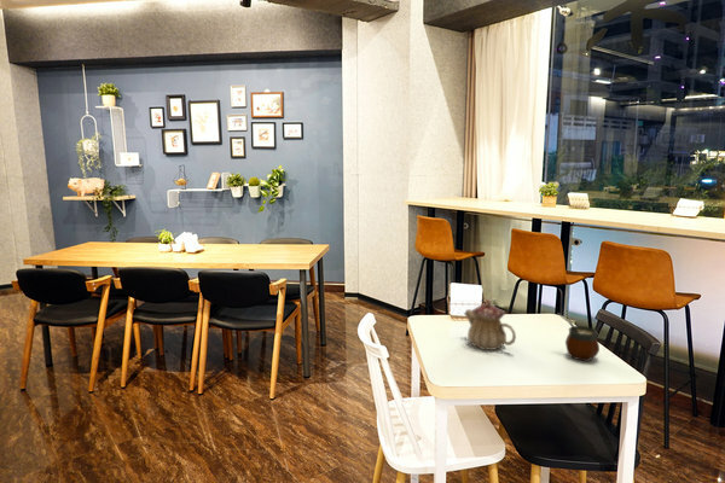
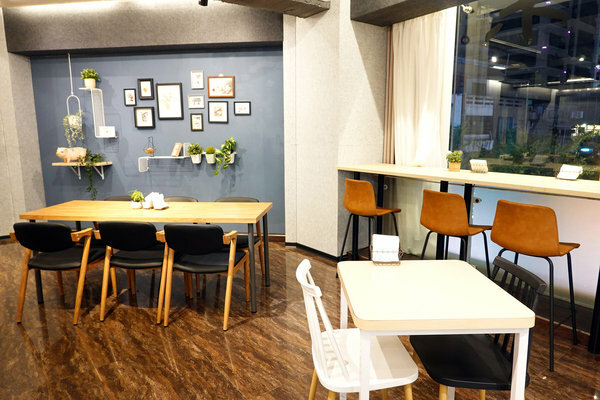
- gourd [556,312,601,362]
- teapot [463,298,517,351]
